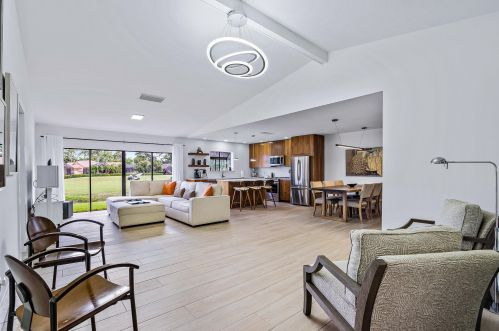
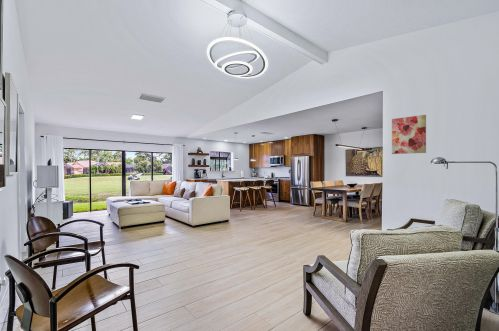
+ wall art [391,114,427,155]
